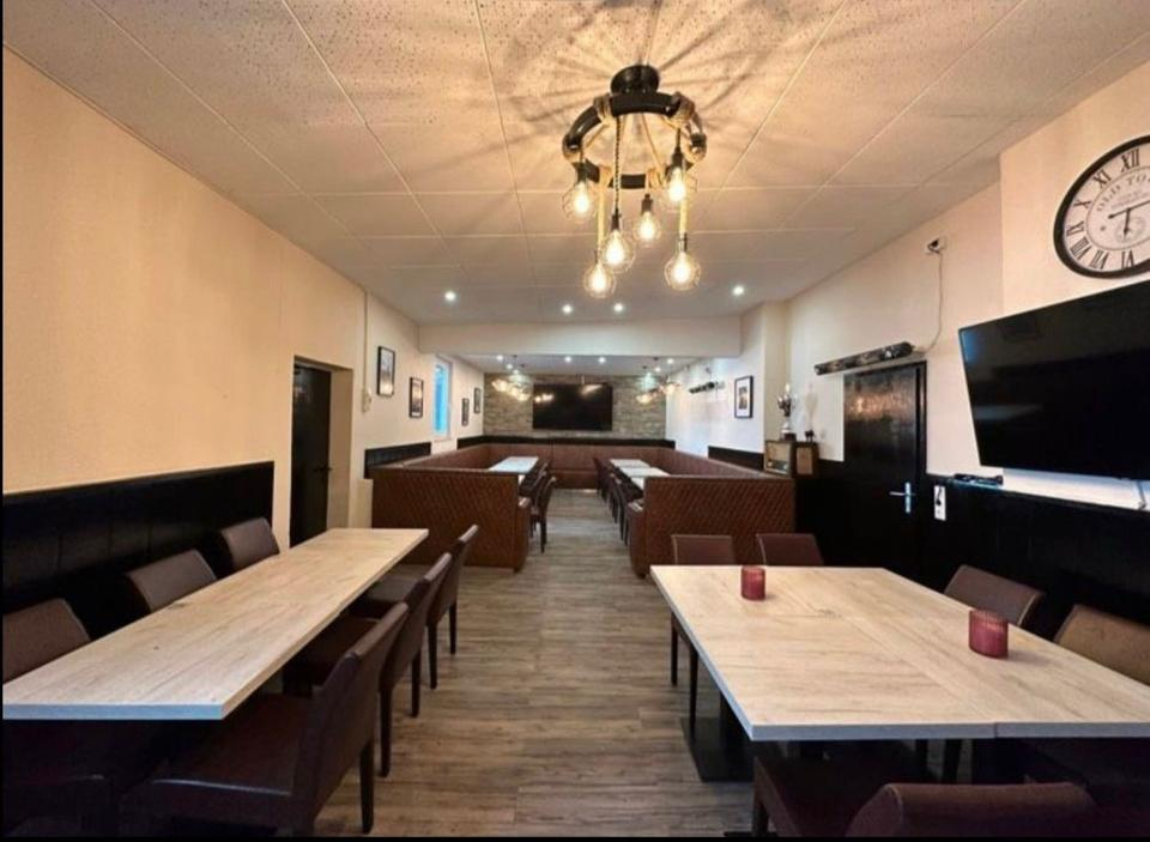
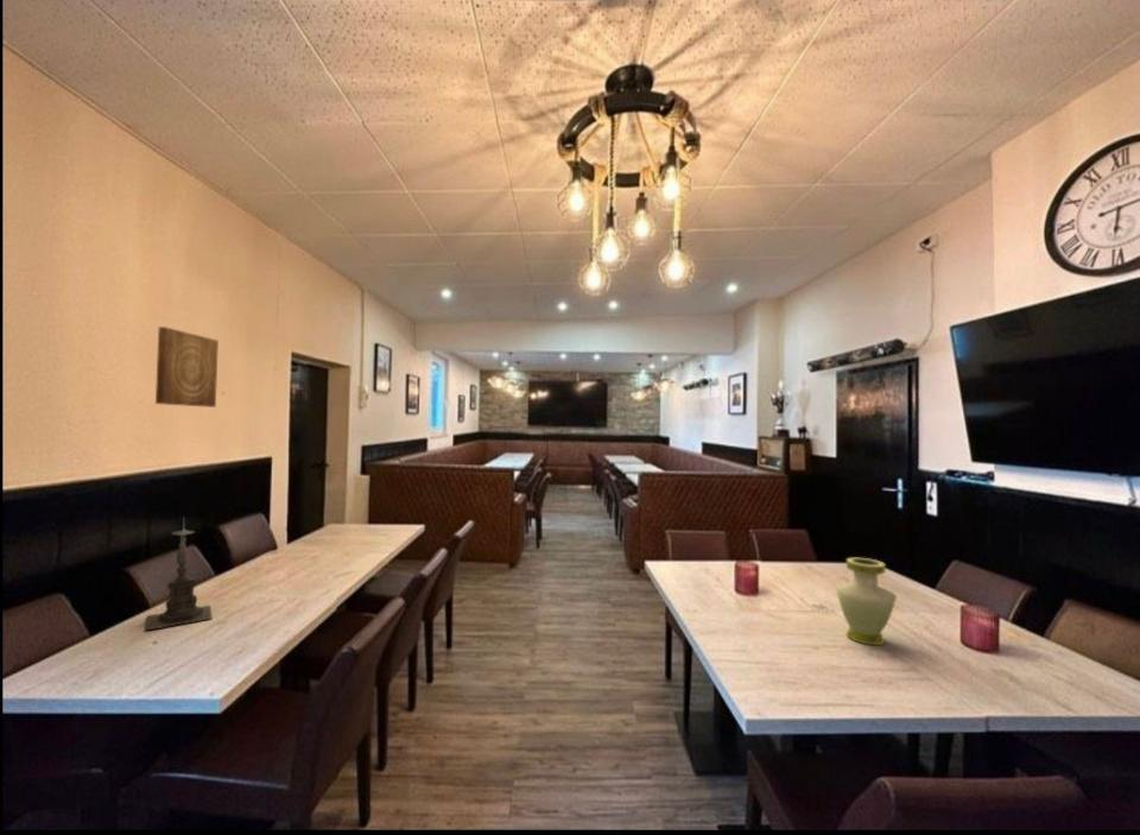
+ candle holder [145,518,214,632]
+ vase [835,557,898,646]
+ wall art [154,325,220,409]
